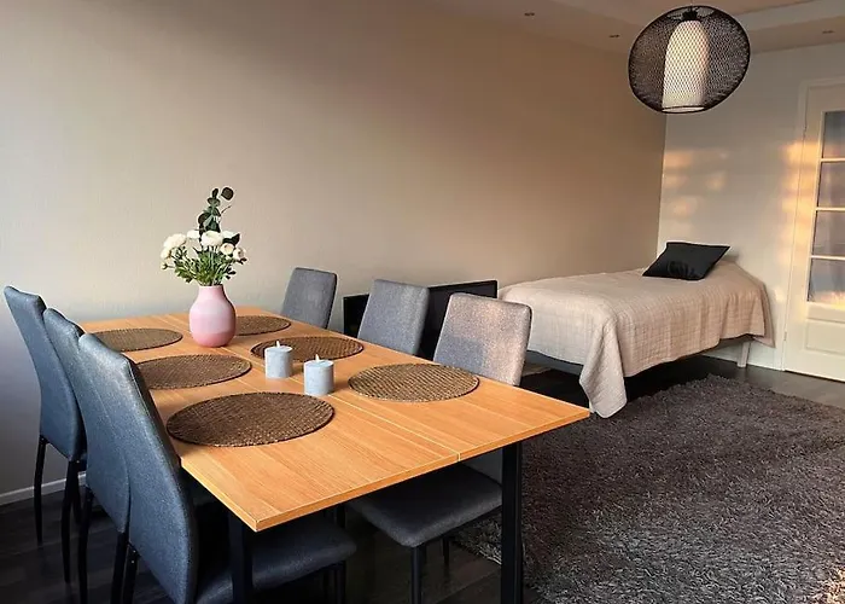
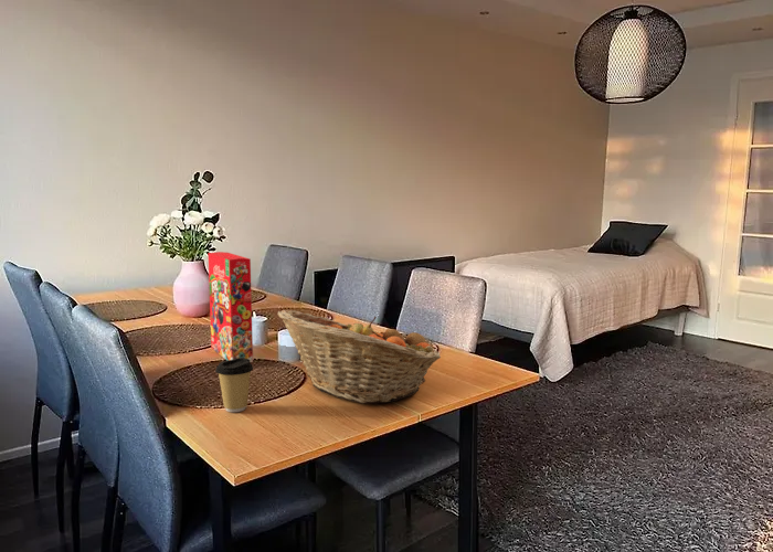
+ coffee cup [214,358,254,413]
+ fruit basket [277,309,442,405]
+ cereal box [208,251,254,363]
